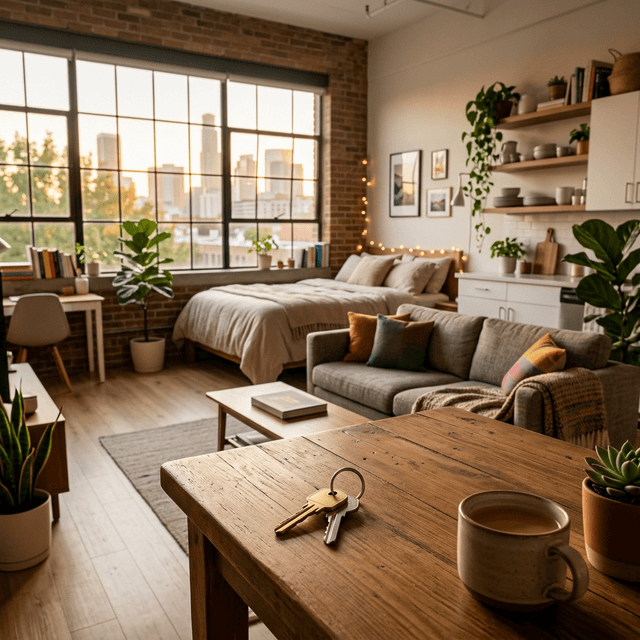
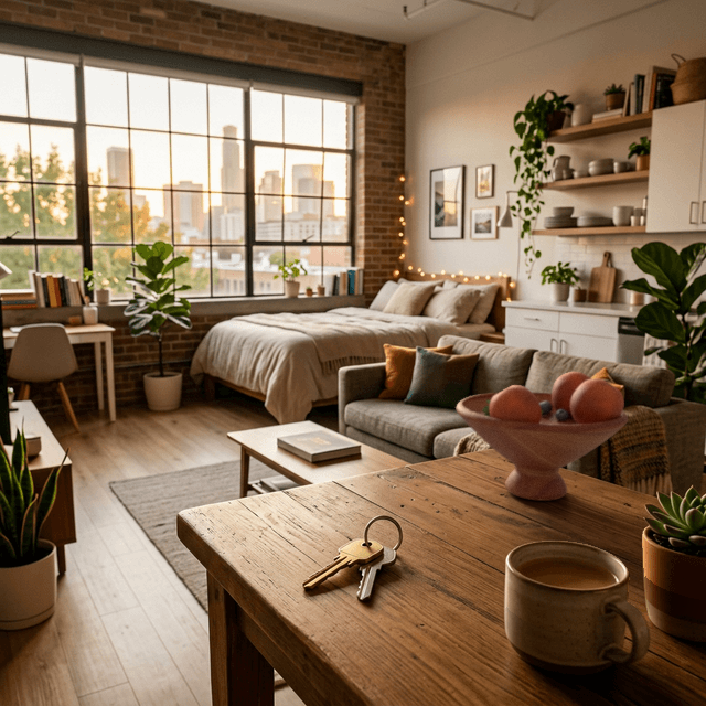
+ fruit bowl [454,371,629,502]
